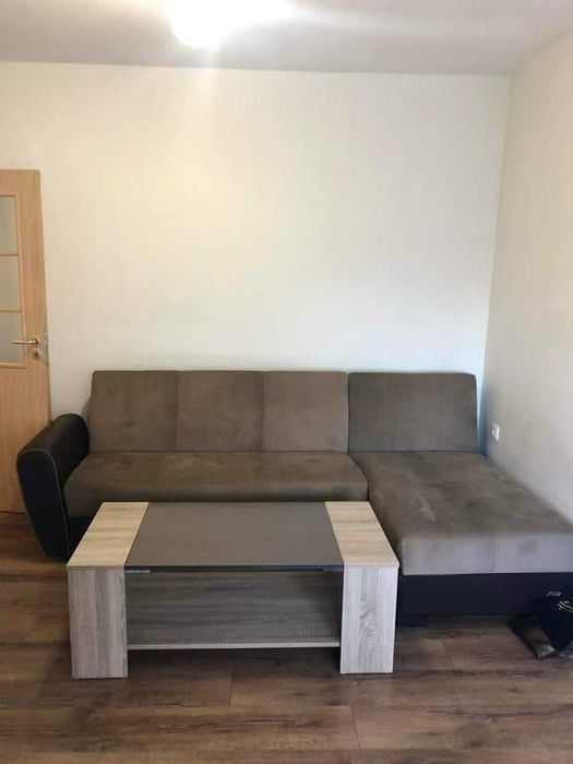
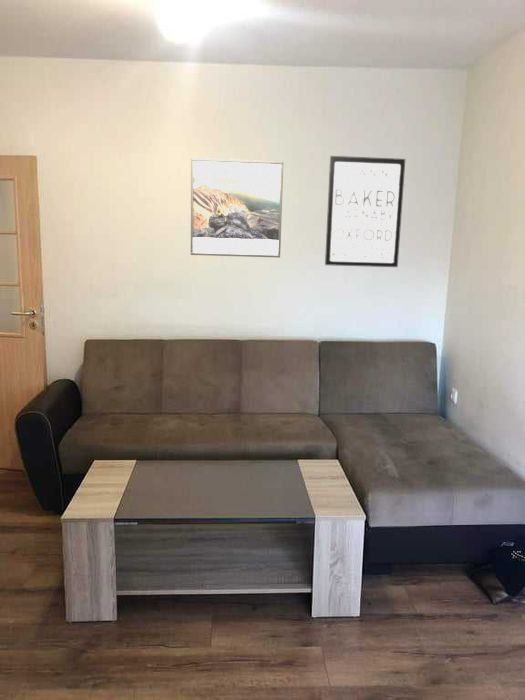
+ wall art [324,155,406,268]
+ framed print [190,157,284,258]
